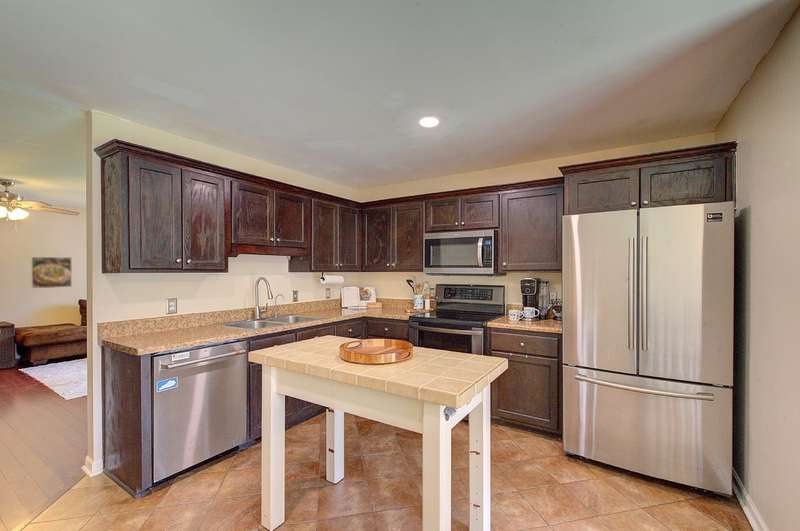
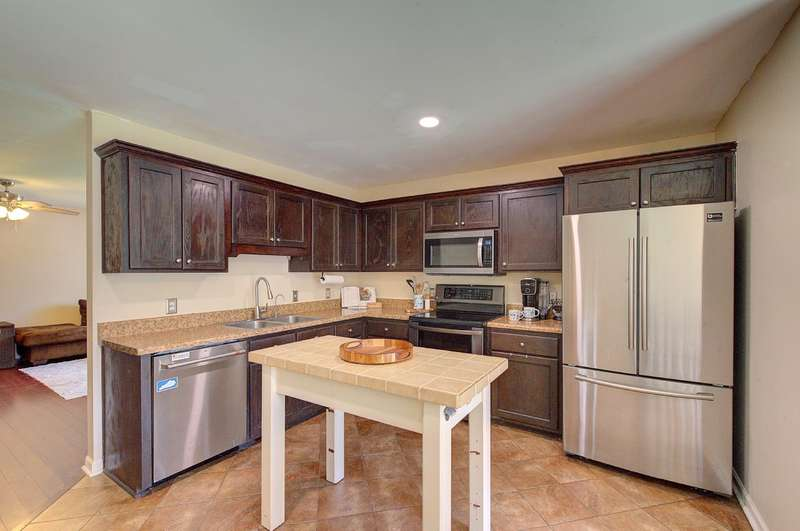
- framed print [30,256,73,289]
